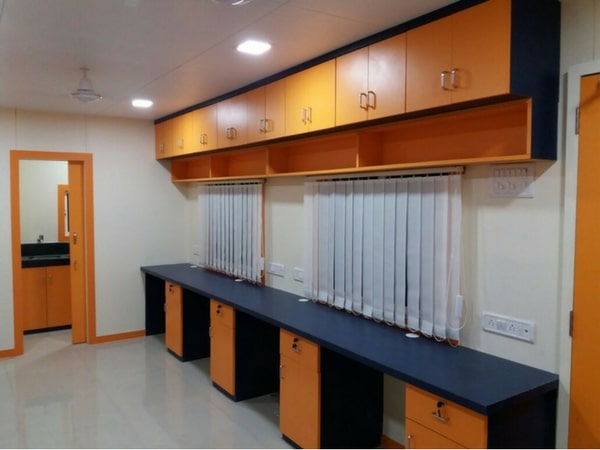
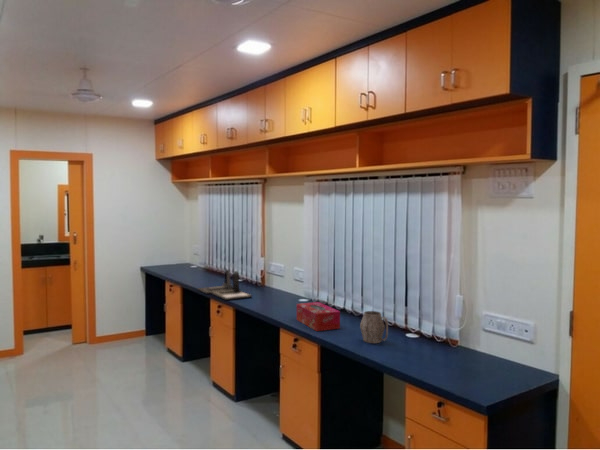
+ mug [359,310,389,344]
+ tissue box [296,301,341,332]
+ desk organizer [197,268,253,301]
